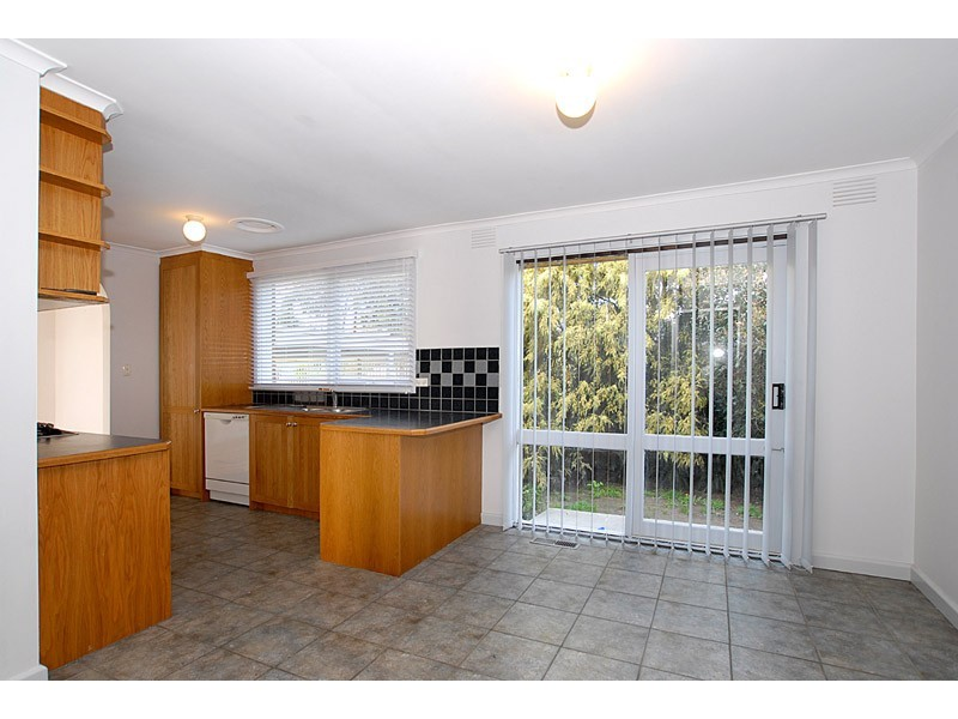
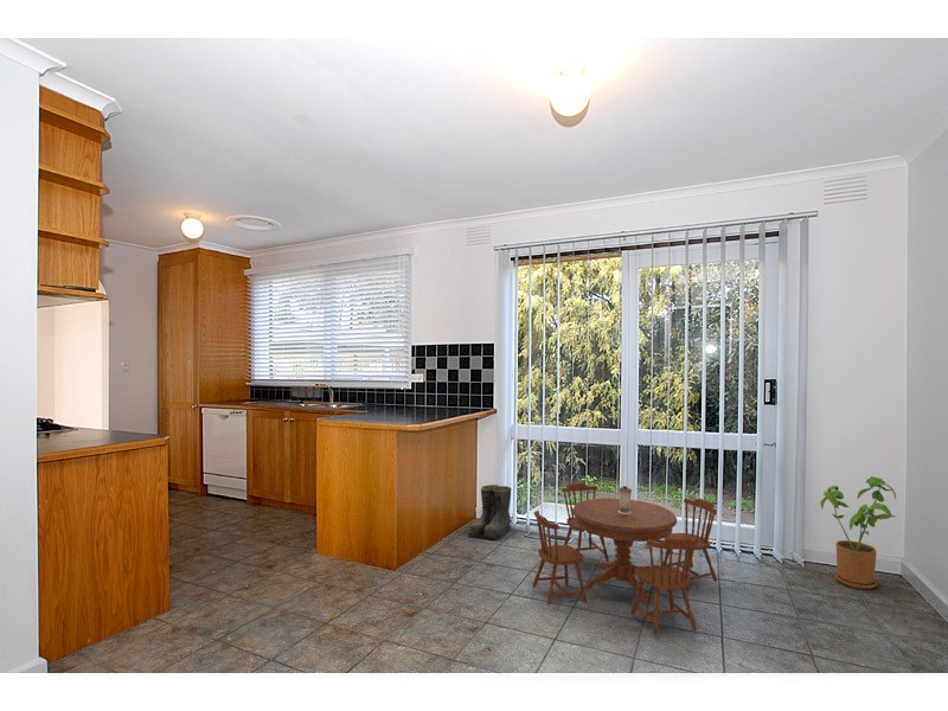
+ boots [467,483,513,540]
+ dining table [531,481,718,635]
+ house plant [819,475,897,590]
